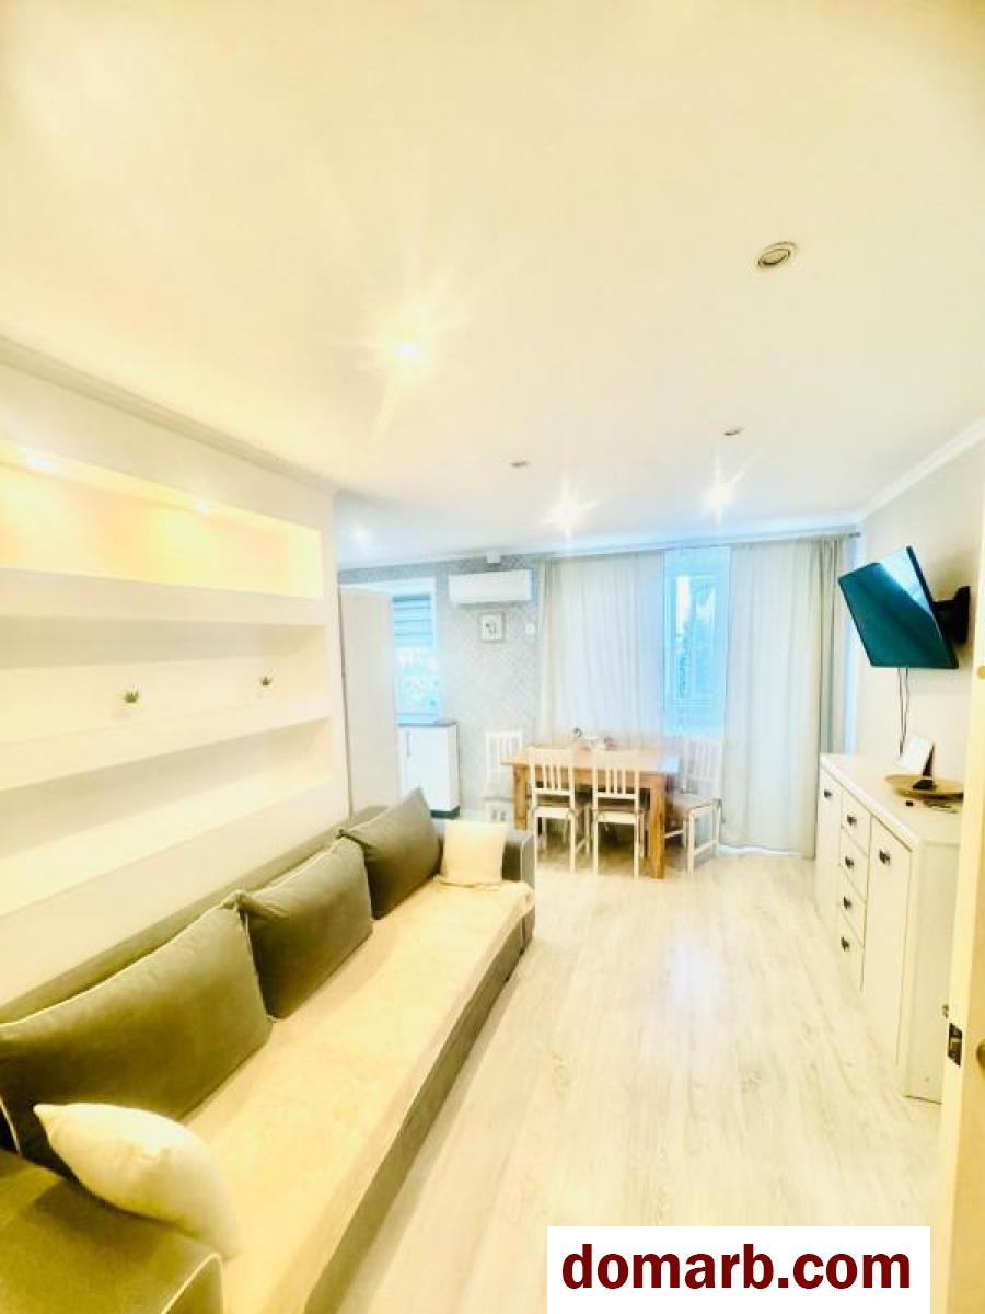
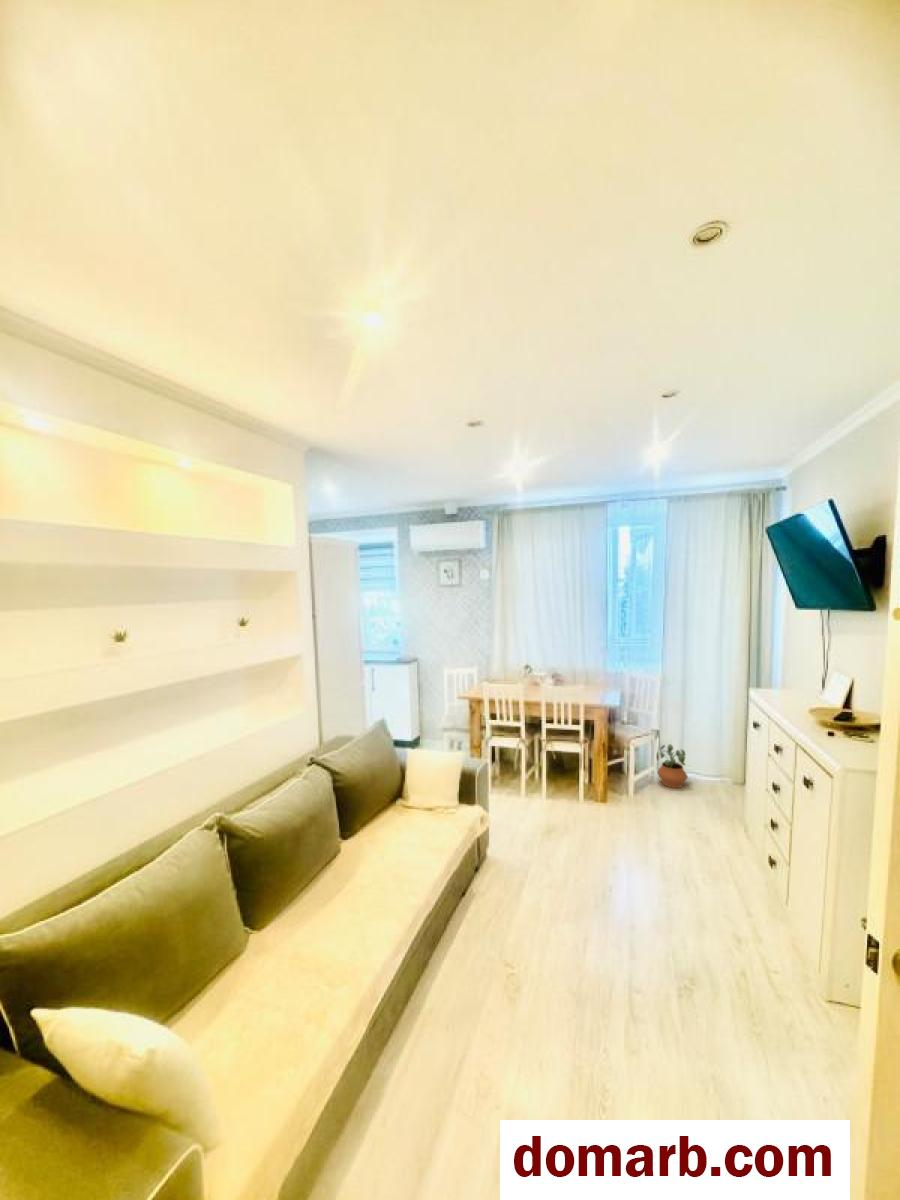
+ potted plant [655,743,689,789]
